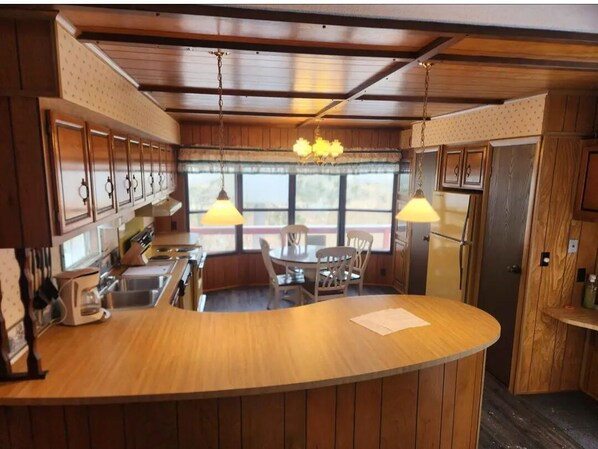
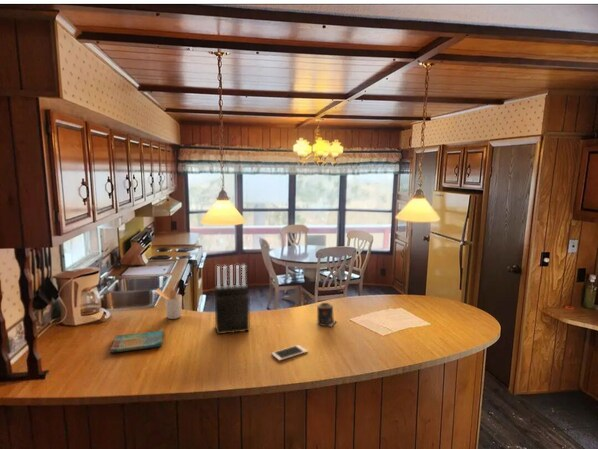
+ knife block [214,264,251,335]
+ cell phone [270,344,308,362]
+ dish towel [109,329,164,354]
+ utensil holder [155,287,183,320]
+ candle [316,302,337,327]
